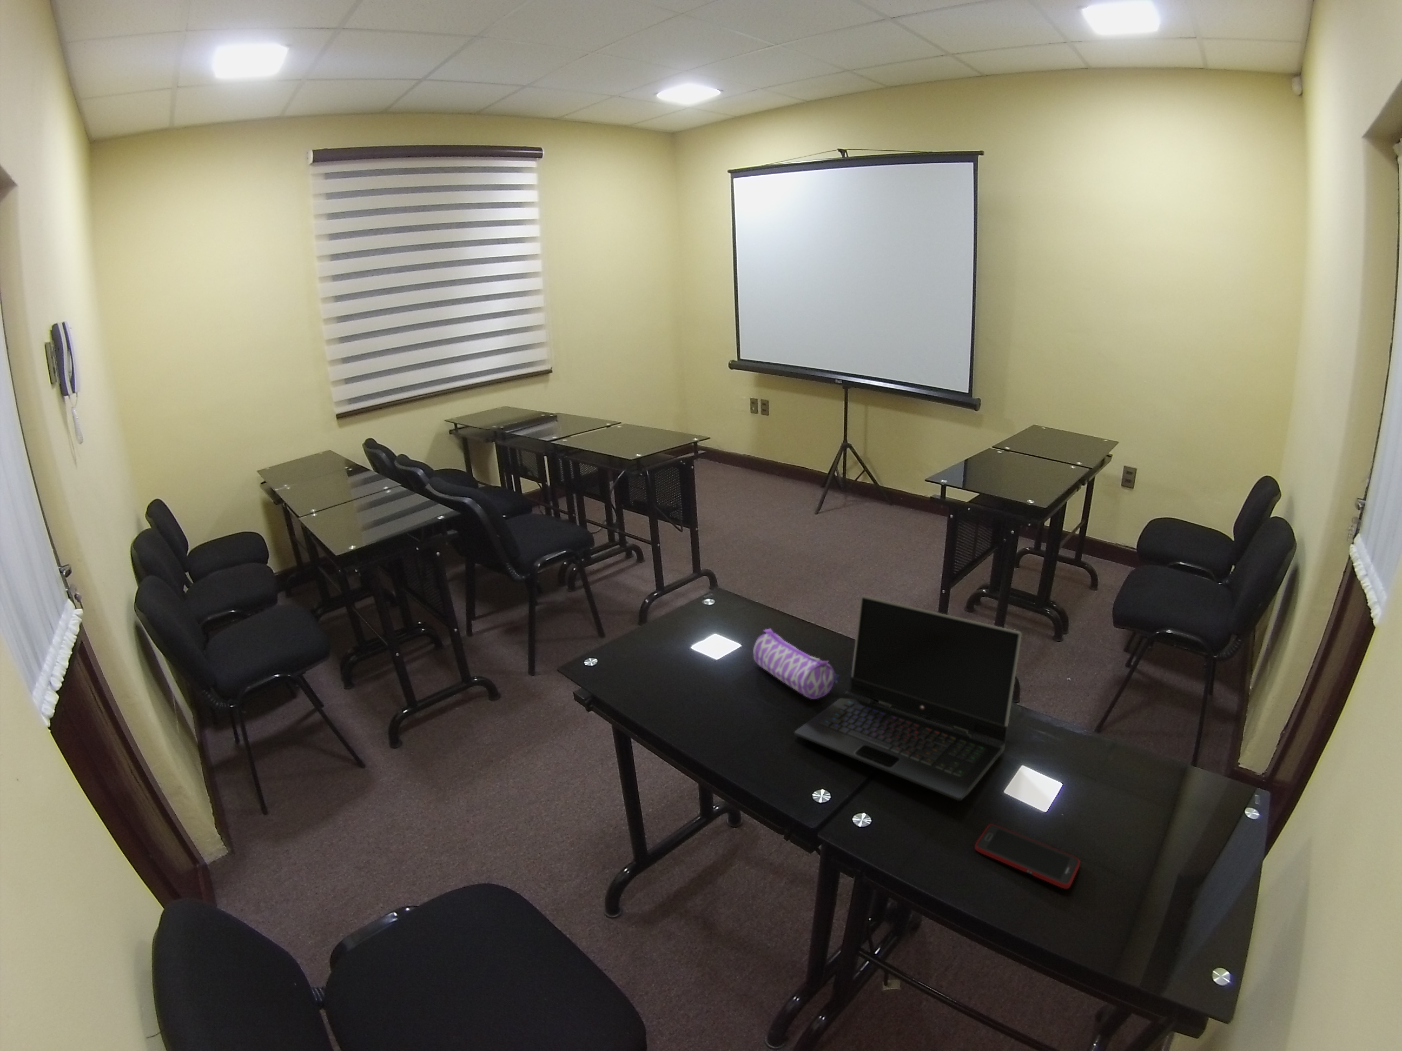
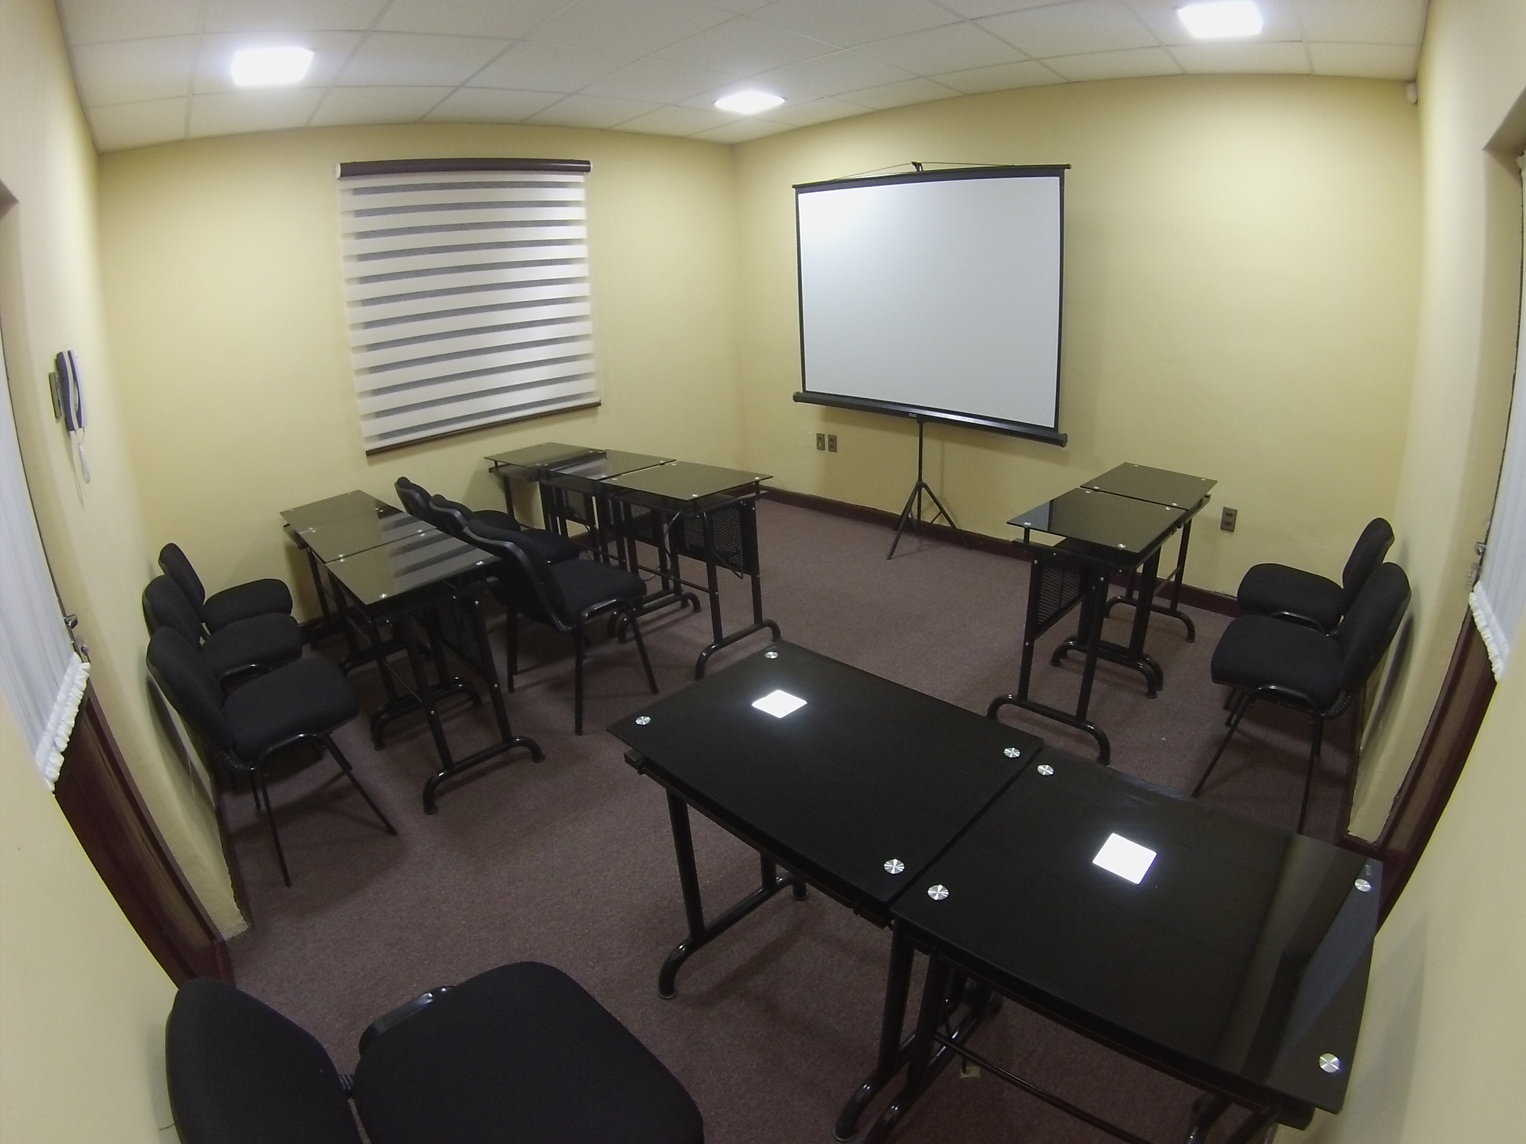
- pencil case [753,628,840,700]
- cell phone [975,824,1081,890]
- laptop computer [794,595,1022,801]
